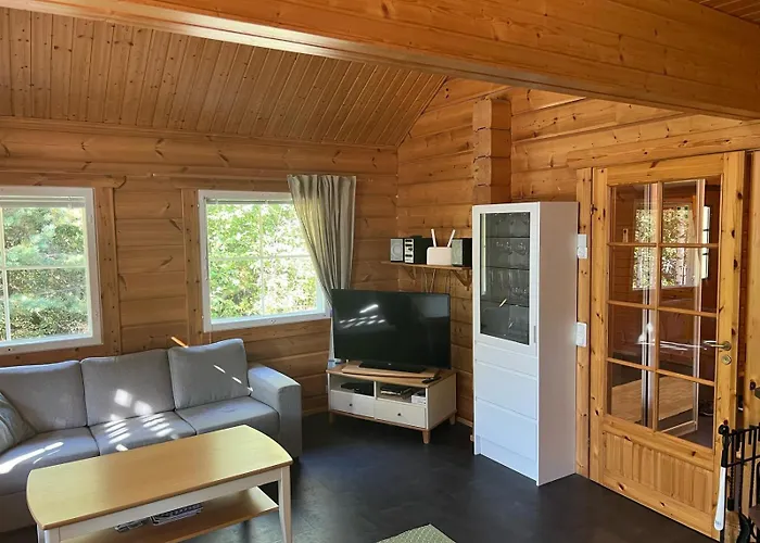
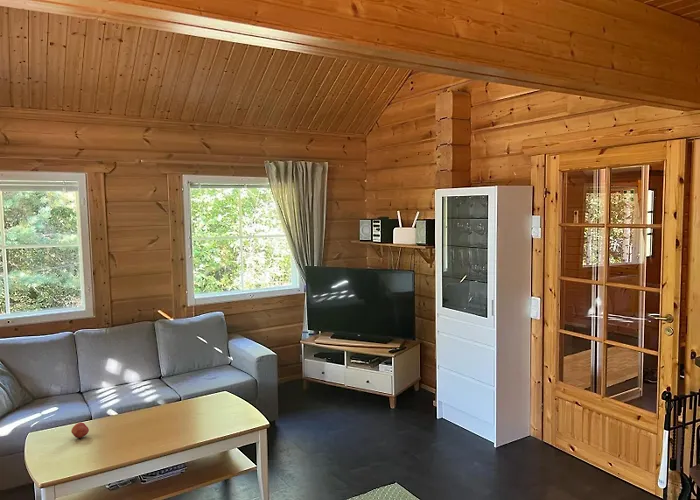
+ fruit [70,421,90,439]
